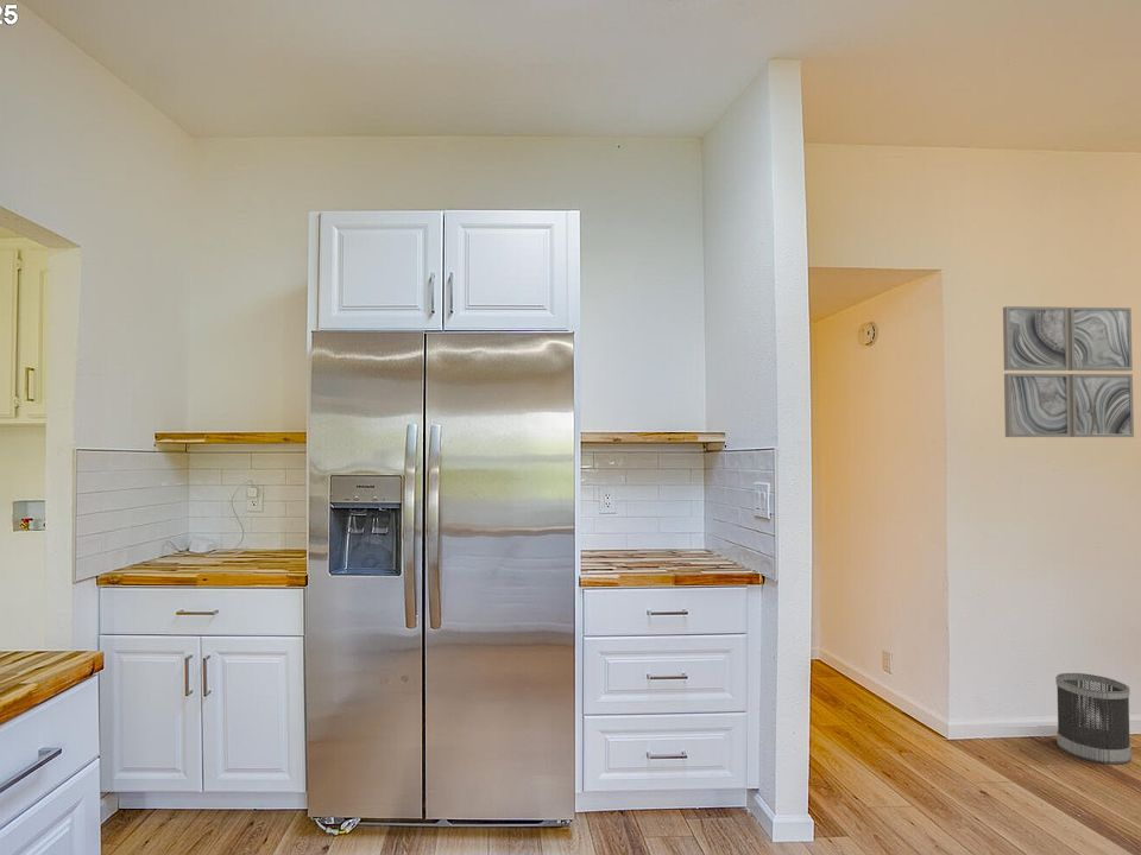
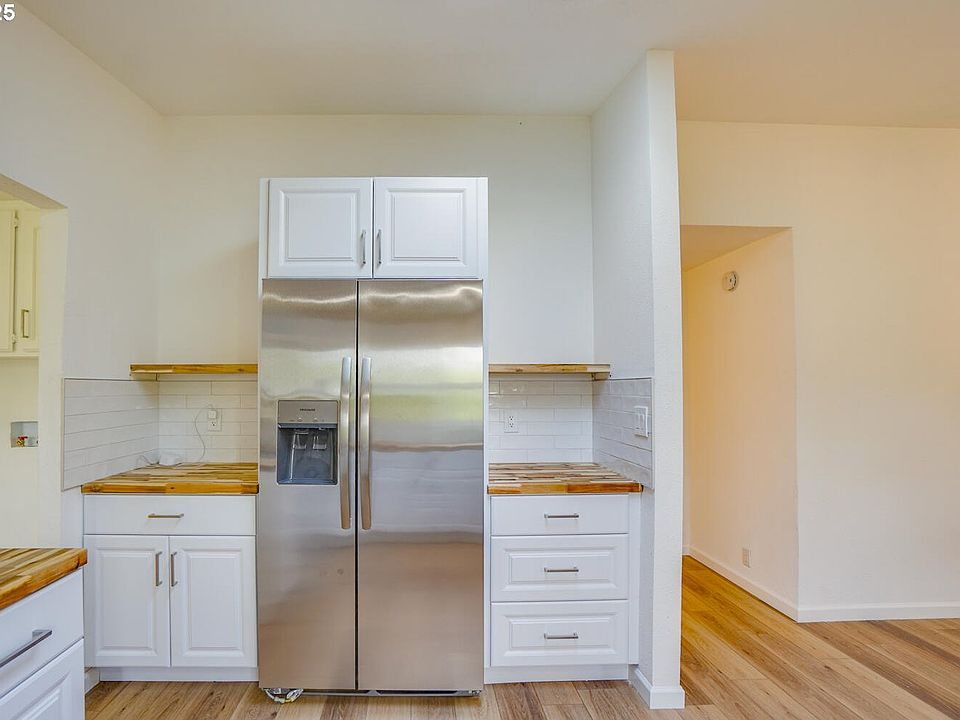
- wastebasket [1054,672,1133,765]
- wall art [1002,305,1135,438]
